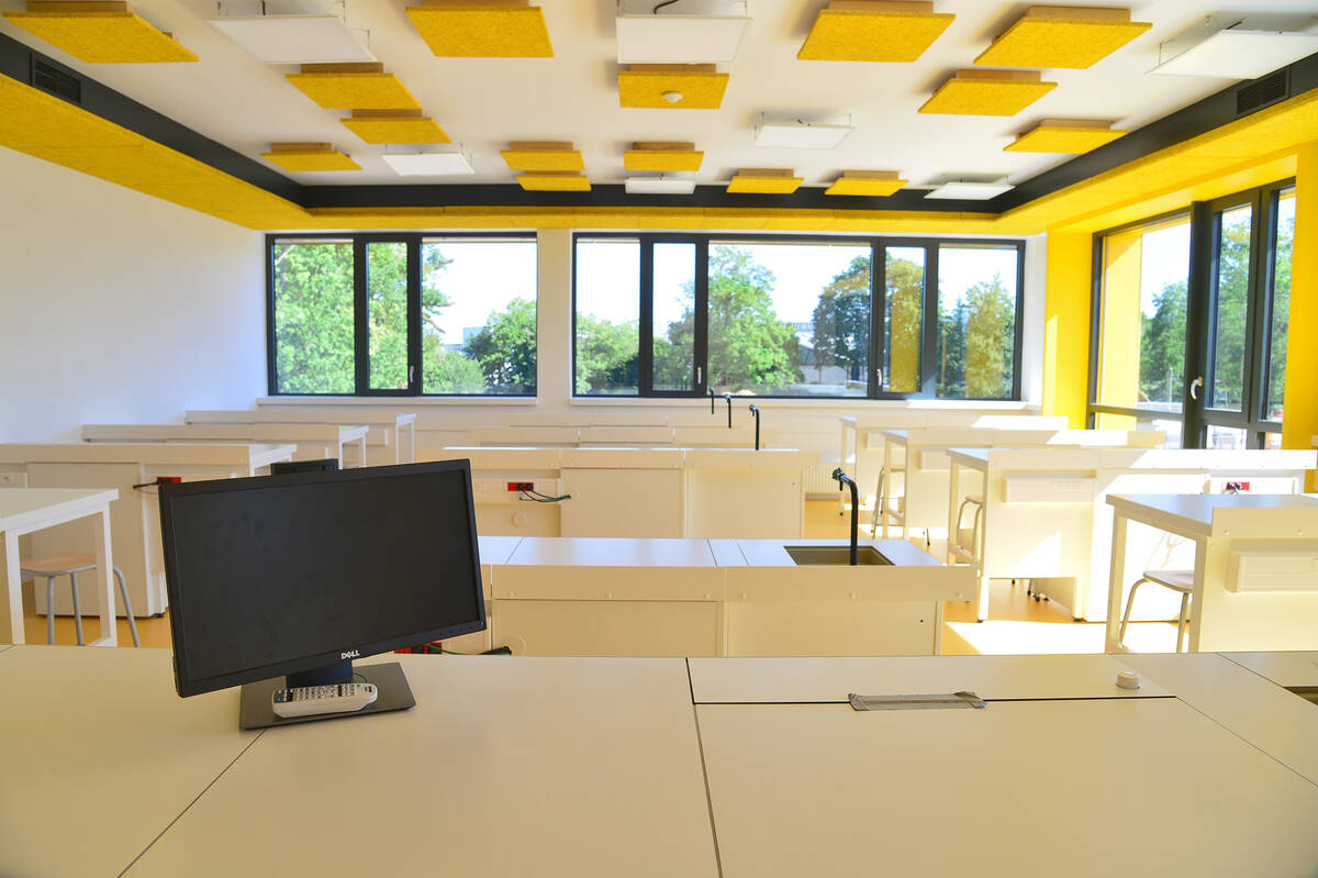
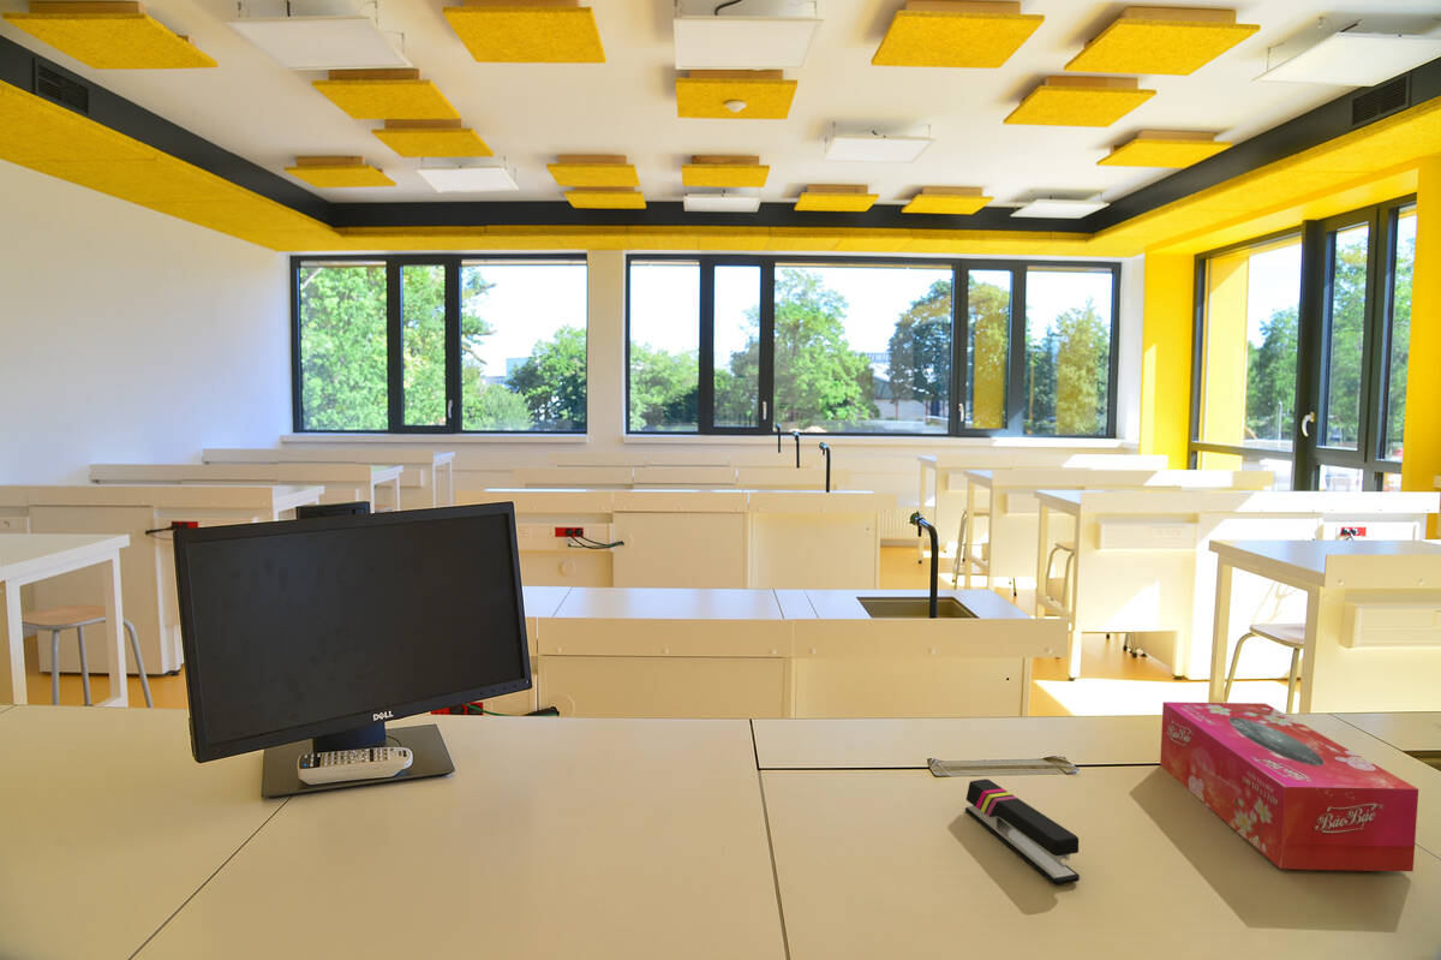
+ stapler [964,777,1081,886]
+ tissue box [1159,700,1419,872]
